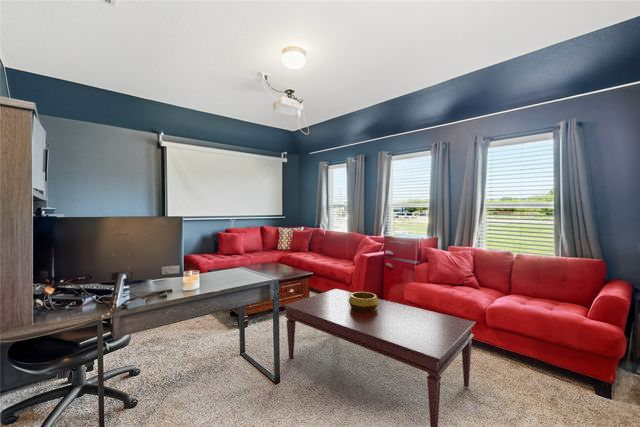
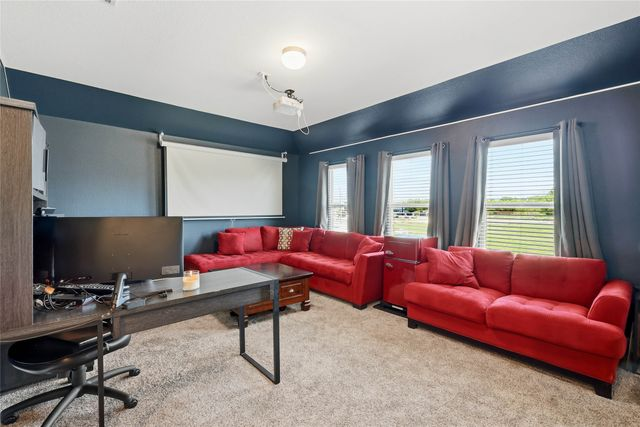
- decorative bowl [348,291,379,312]
- coffee table [283,288,477,427]
